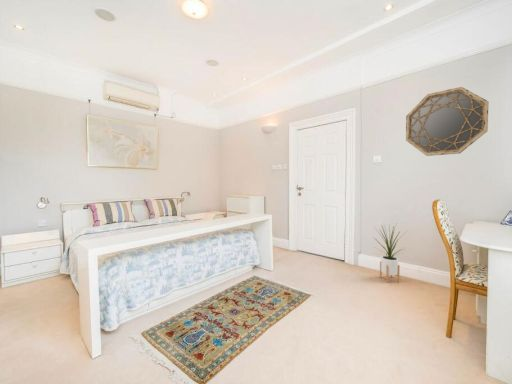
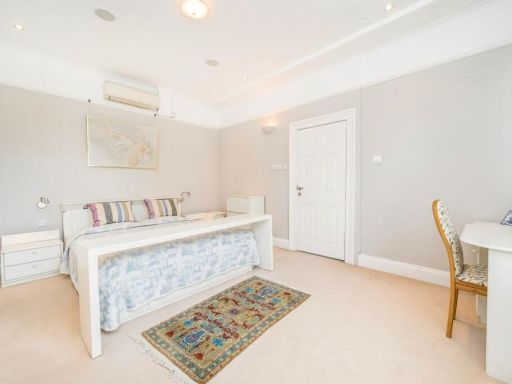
- home mirror [405,86,490,157]
- house plant [373,222,409,283]
